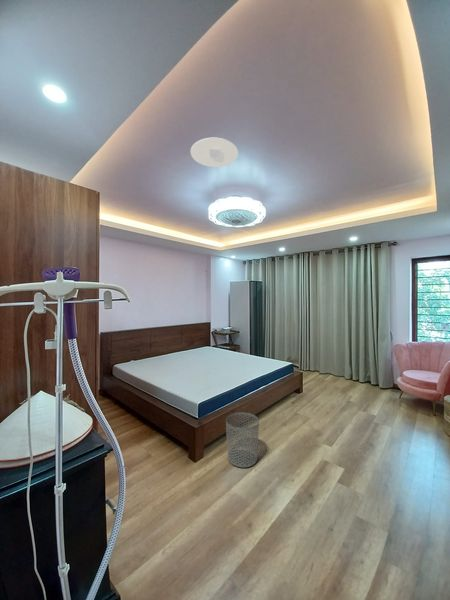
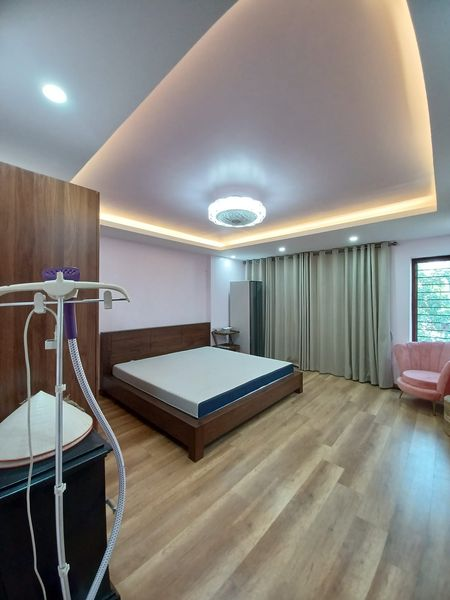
- recessed light [190,137,239,168]
- waste bin [225,411,260,468]
